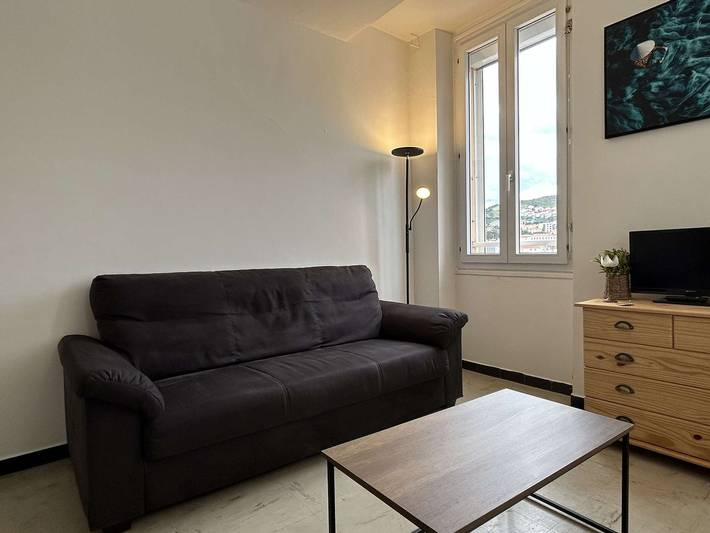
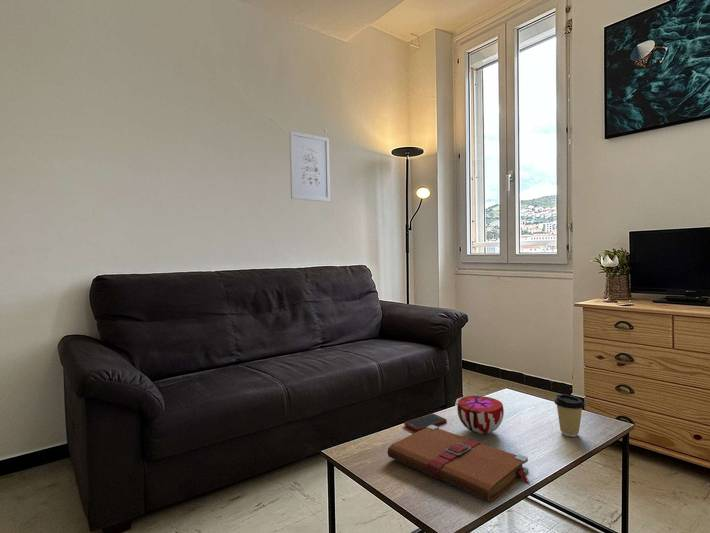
+ book [386,425,531,502]
+ decorative bowl [456,395,505,435]
+ coffee cup [553,393,586,438]
+ wall art [288,130,331,203]
+ cell phone [403,413,448,432]
